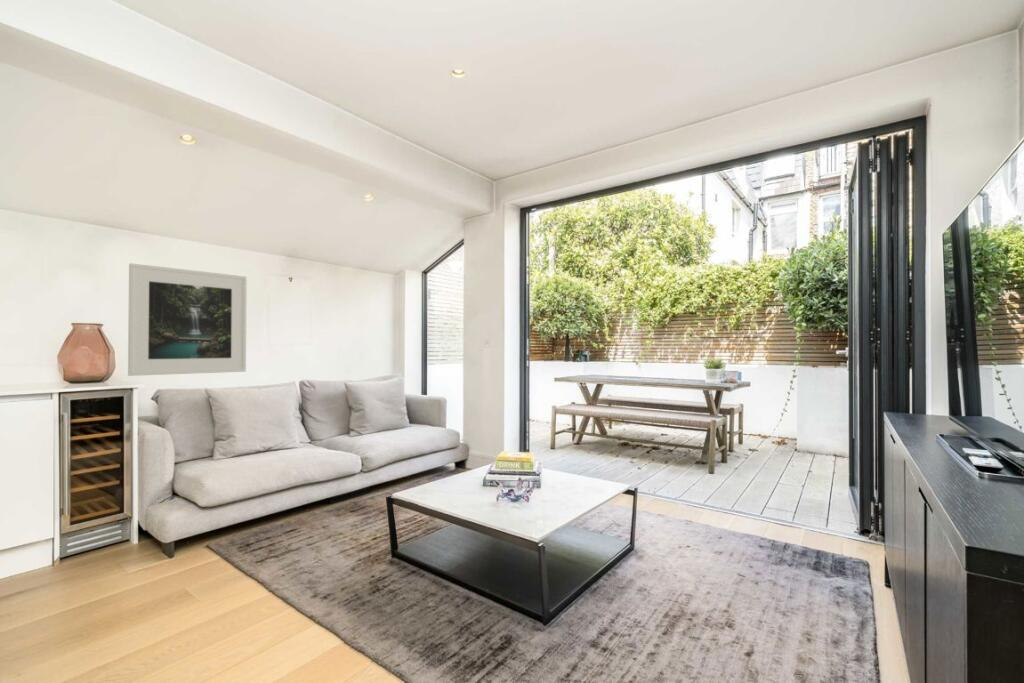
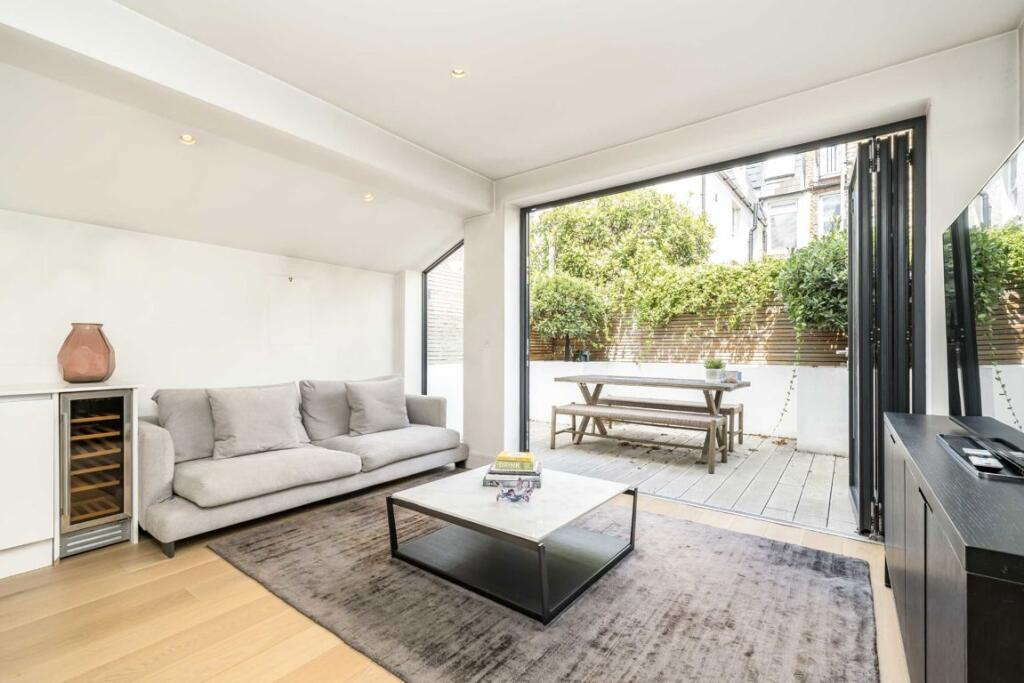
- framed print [127,262,248,377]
